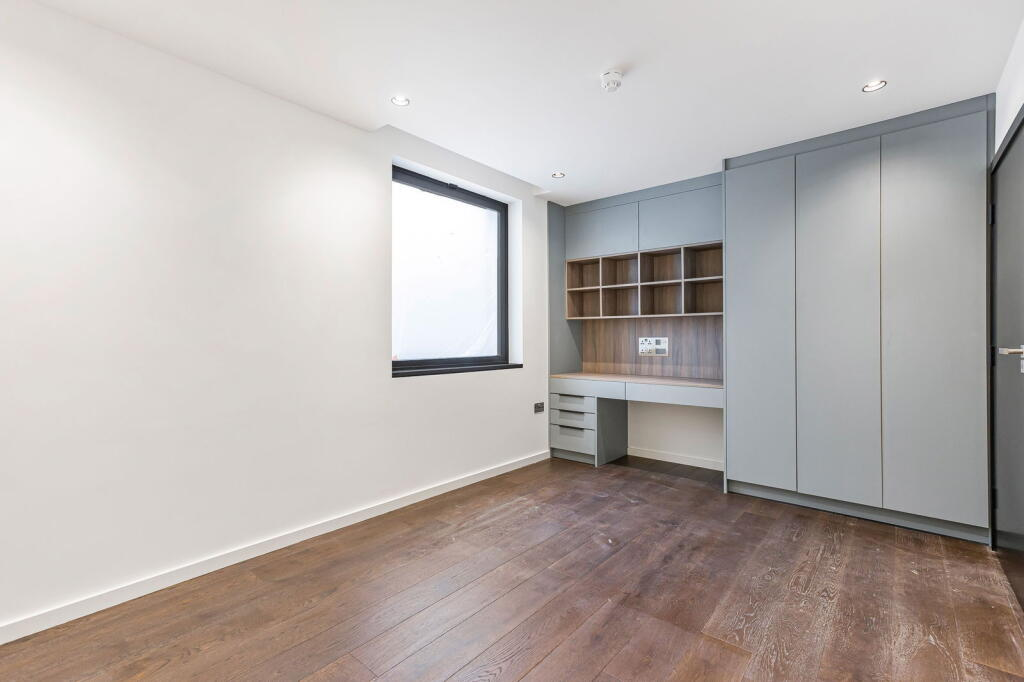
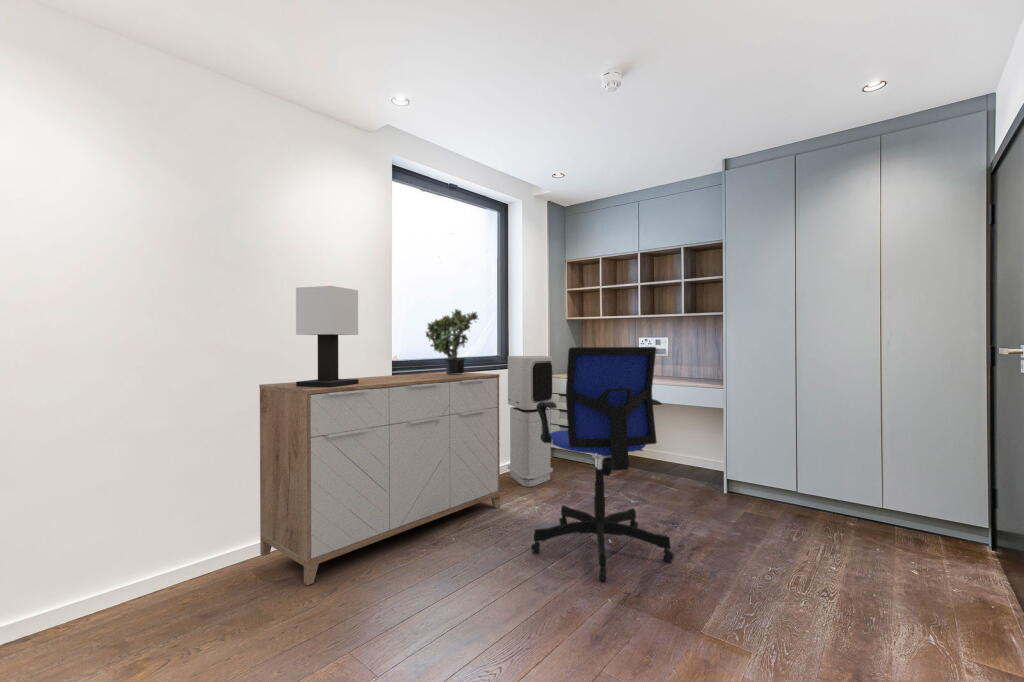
+ office chair [530,346,675,582]
+ table lamp [295,285,359,387]
+ air purifier [507,355,554,488]
+ sideboard [258,371,501,586]
+ potted plant [424,308,480,374]
